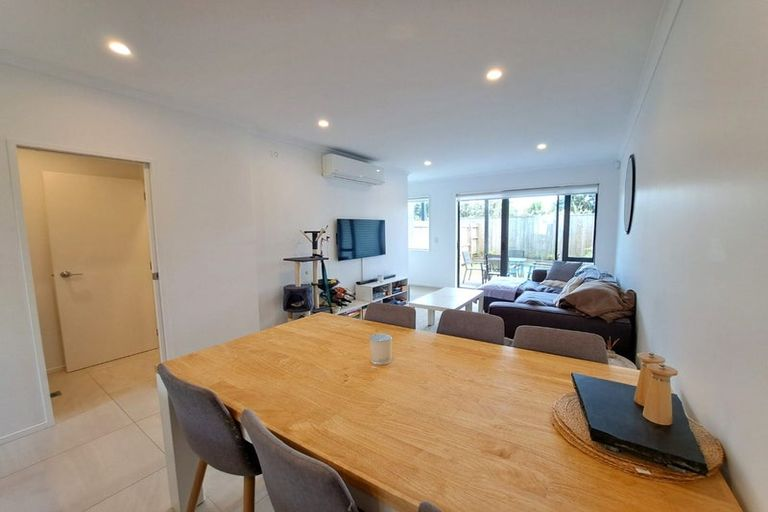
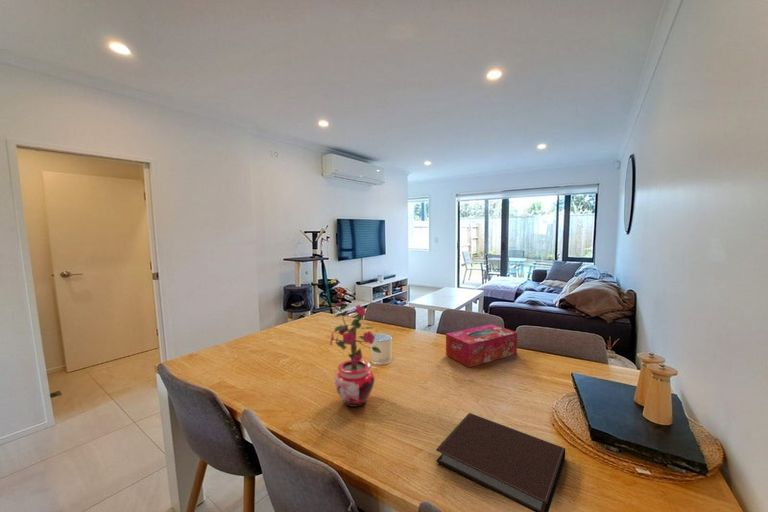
+ potted plant [328,298,382,408]
+ tissue box [445,323,518,368]
+ notebook [435,412,566,512]
